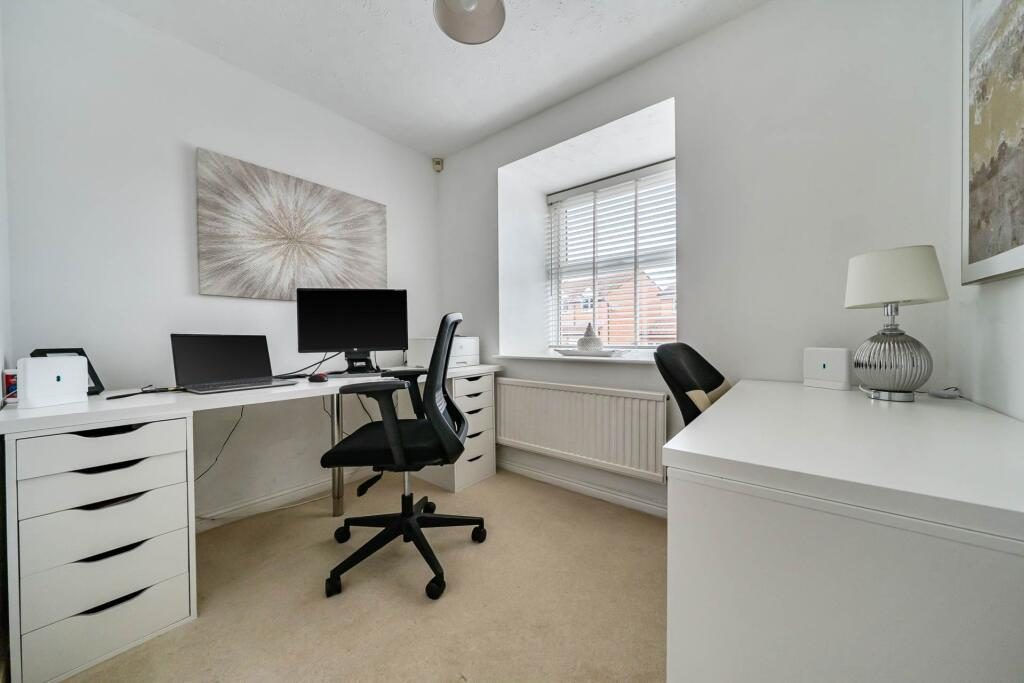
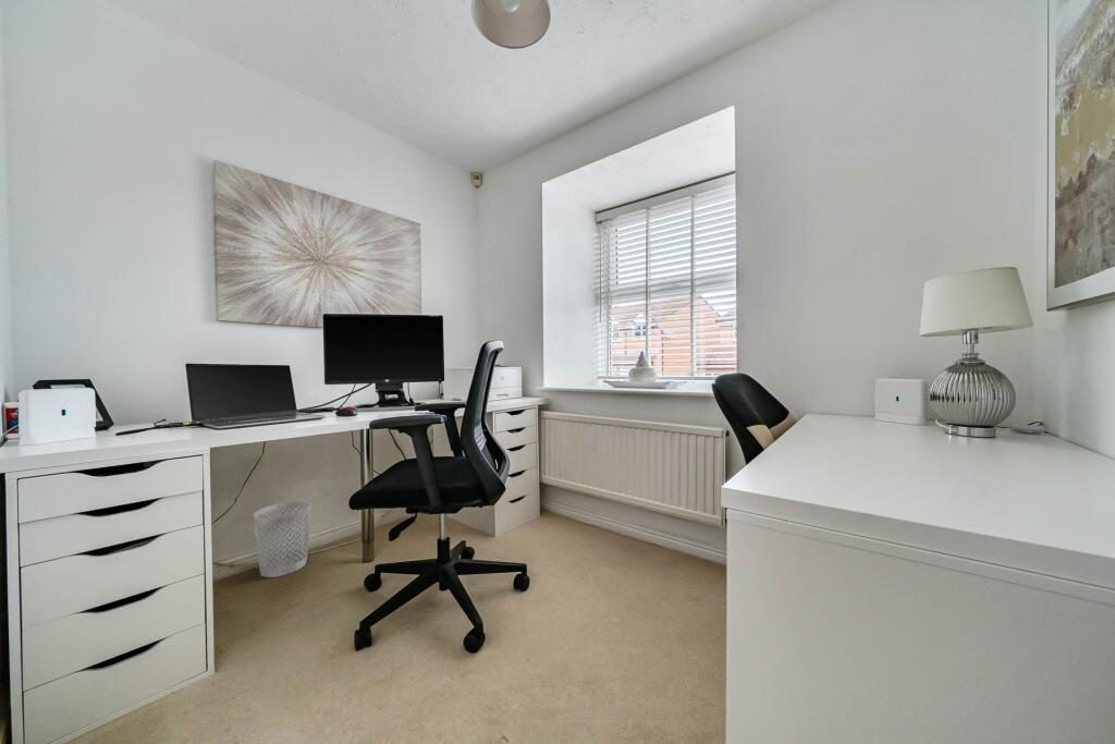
+ wastebasket [252,500,313,578]
